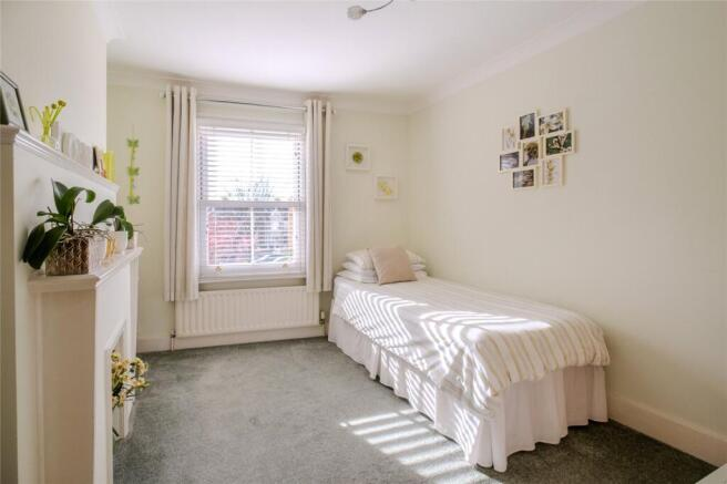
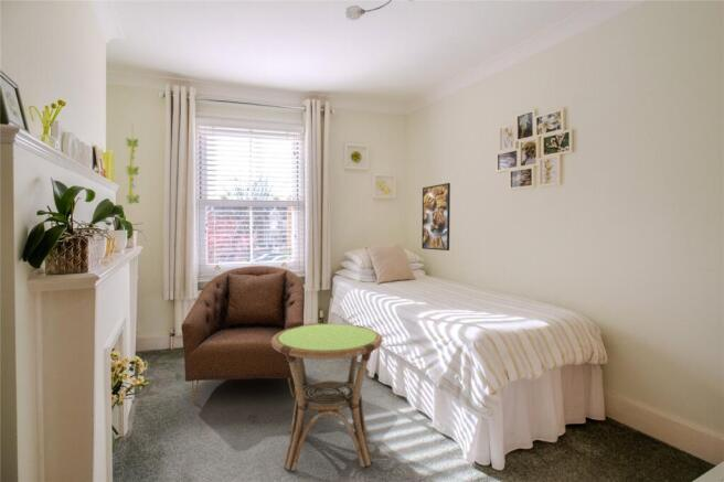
+ side table [272,323,383,472]
+ armchair [180,265,306,401]
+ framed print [420,182,451,251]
